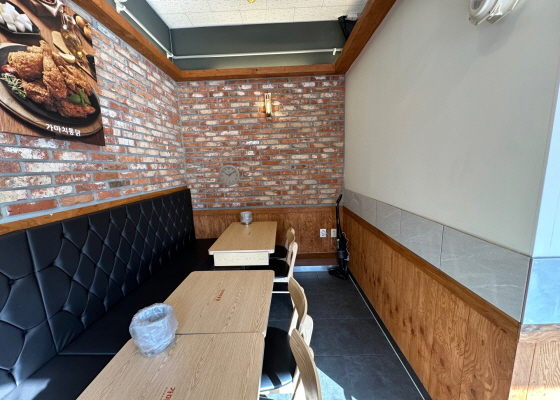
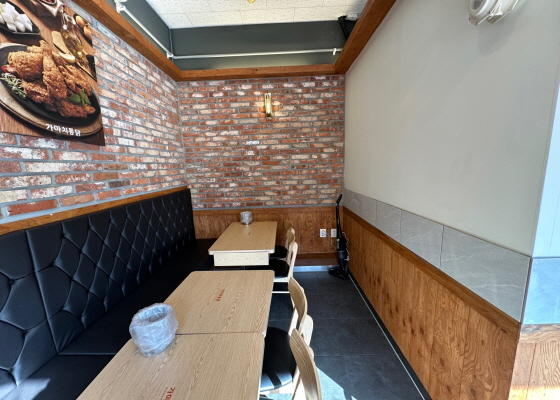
- wall clock [218,164,241,187]
